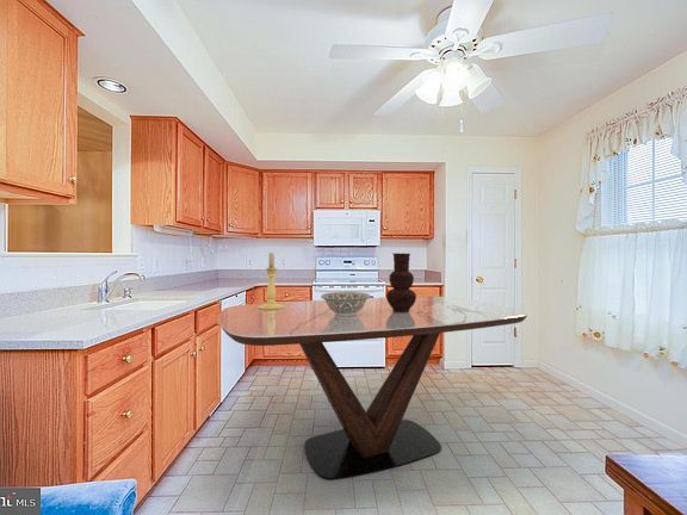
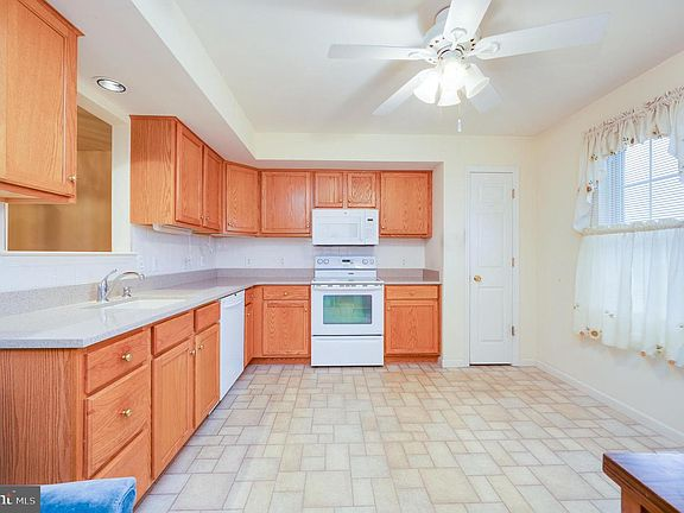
- candle holder [258,252,285,310]
- dining table [217,296,528,482]
- decorative bowl [320,291,372,316]
- vase [385,252,417,312]
